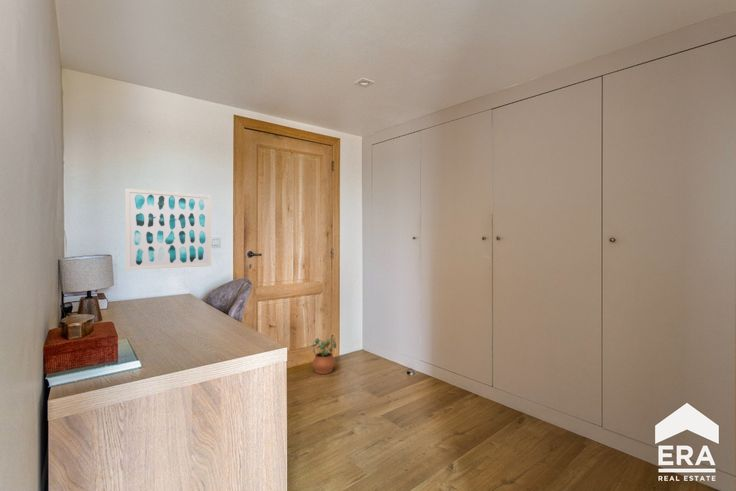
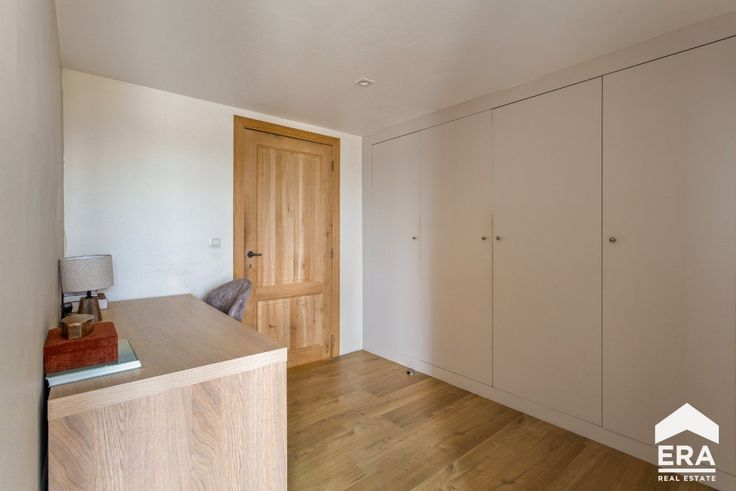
- wall art [125,188,212,271]
- potted plant [310,337,337,375]
